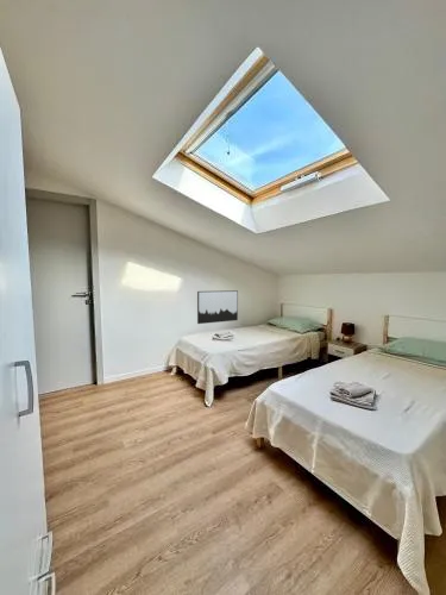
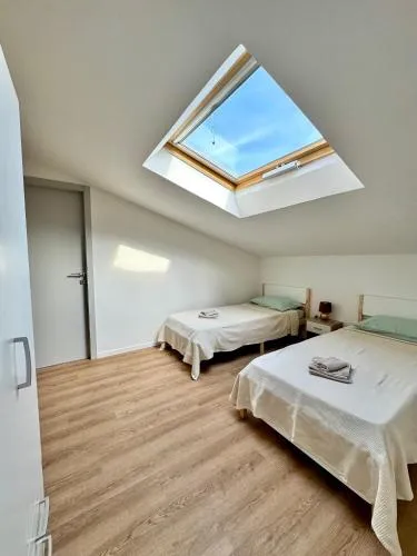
- wall art [196,289,239,325]
